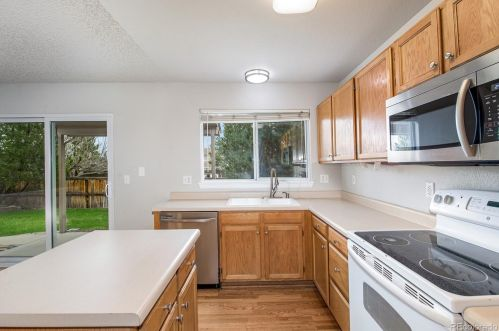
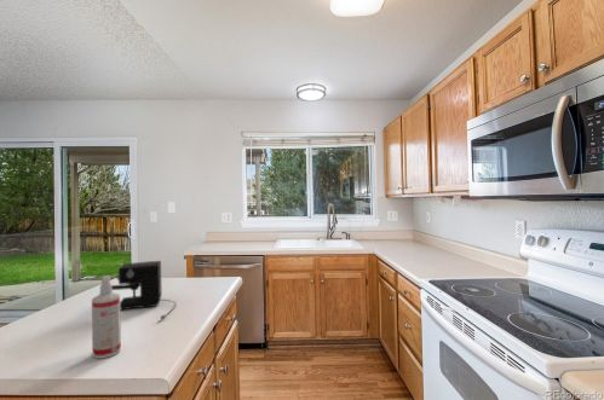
+ spray bottle [91,274,122,359]
+ coffee maker [111,260,178,320]
